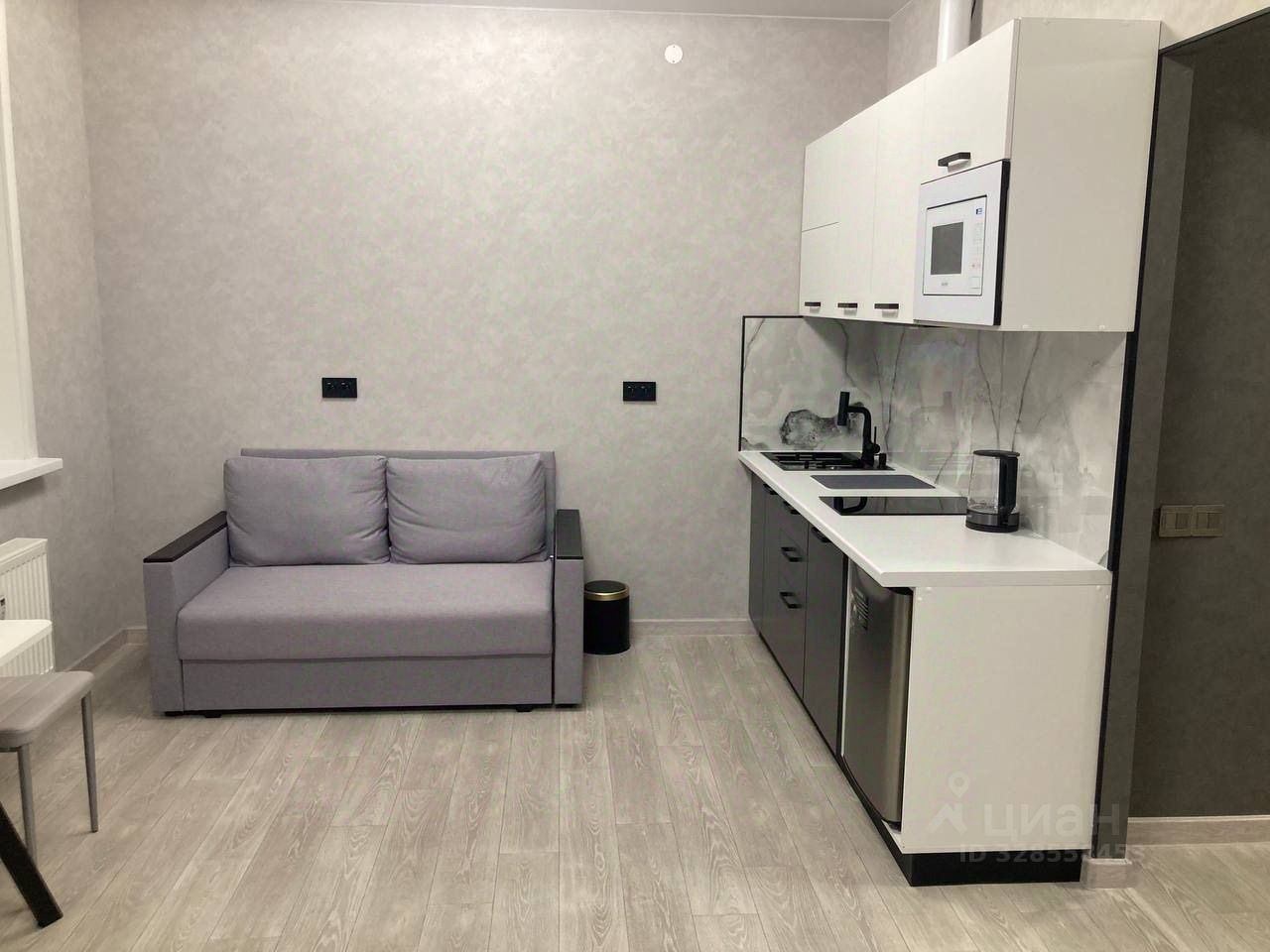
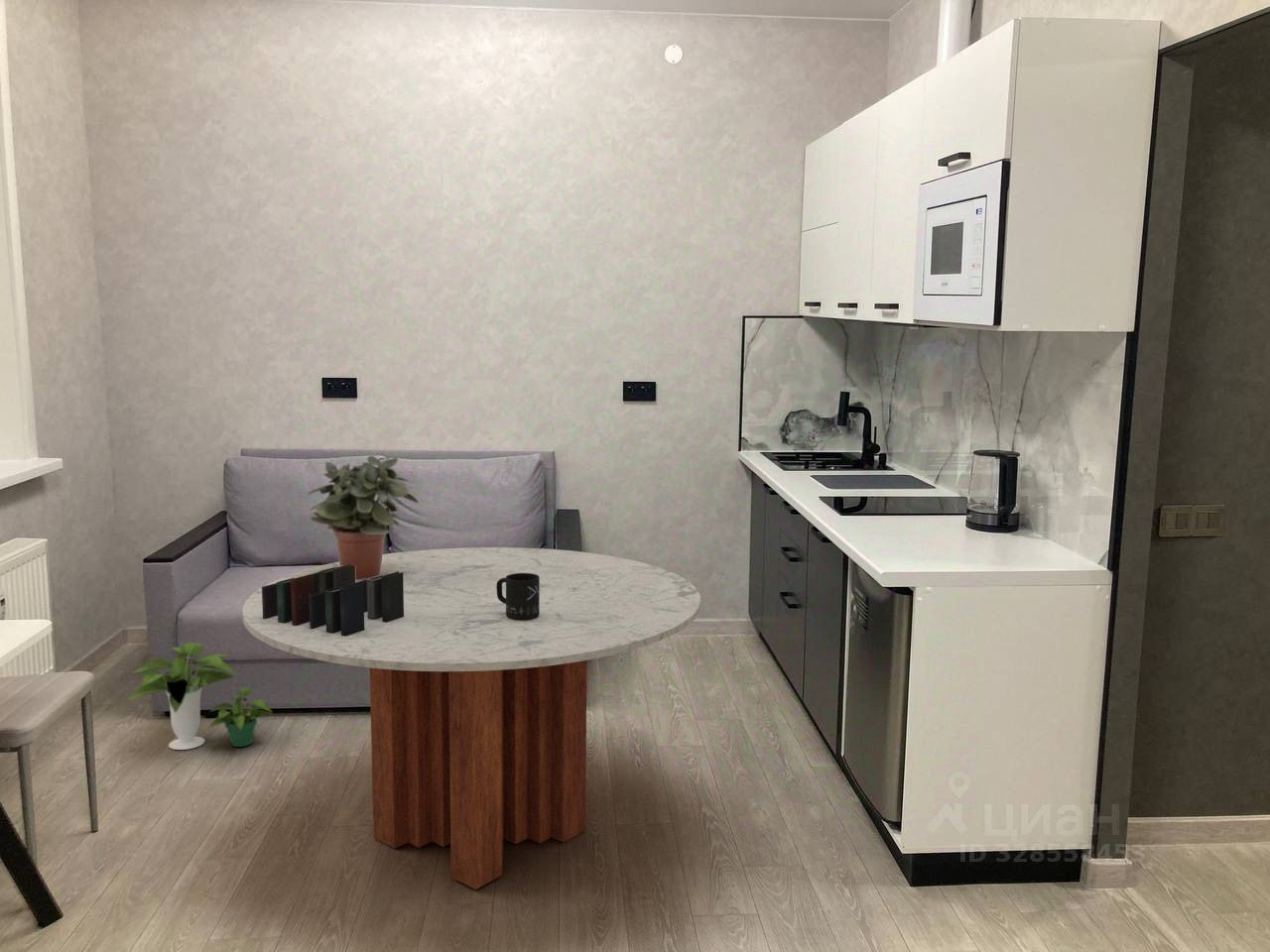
+ potted plant [126,642,274,751]
+ book [261,564,404,637]
+ potted plant [306,455,420,580]
+ mug [496,573,540,620]
+ coffee table [241,546,701,891]
